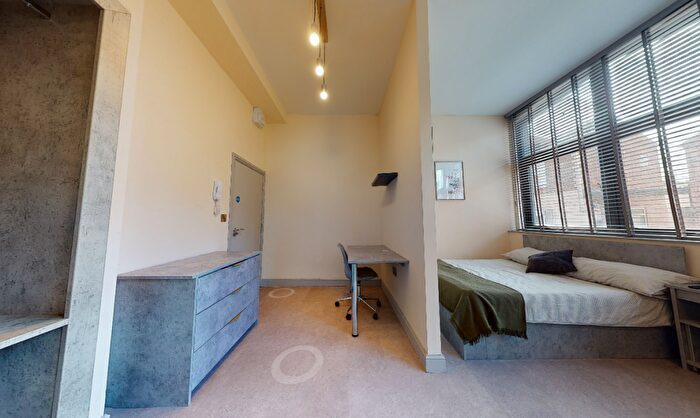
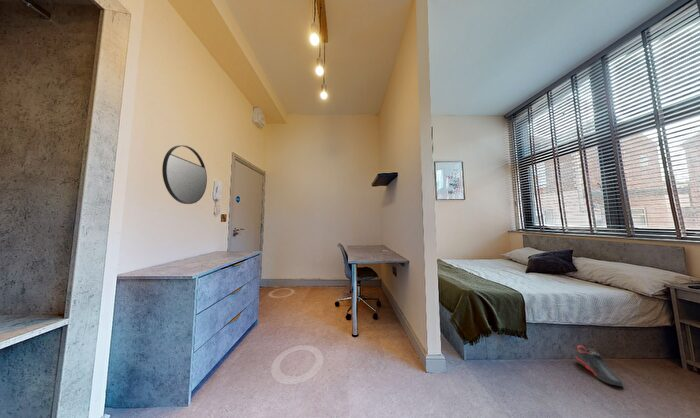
+ home mirror [161,144,208,205]
+ shoe [574,345,625,388]
